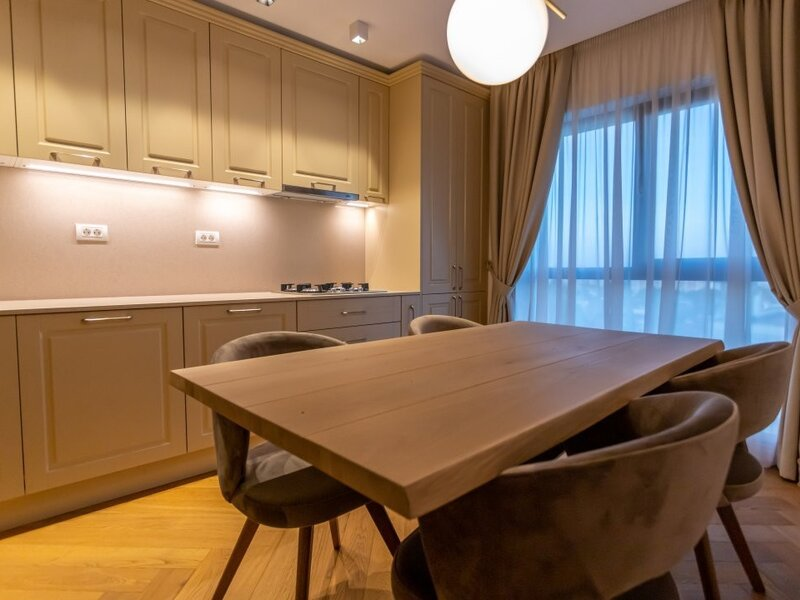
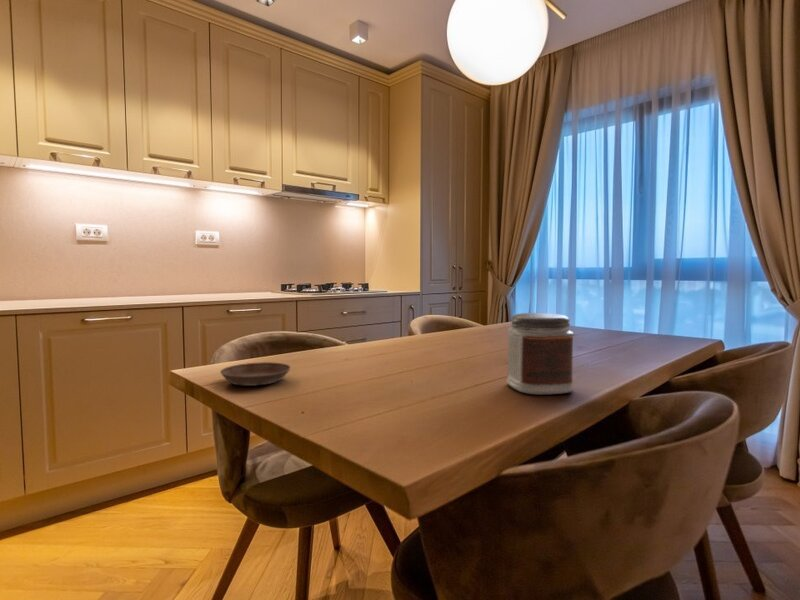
+ saucer [219,361,292,387]
+ jar [505,312,575,396]
